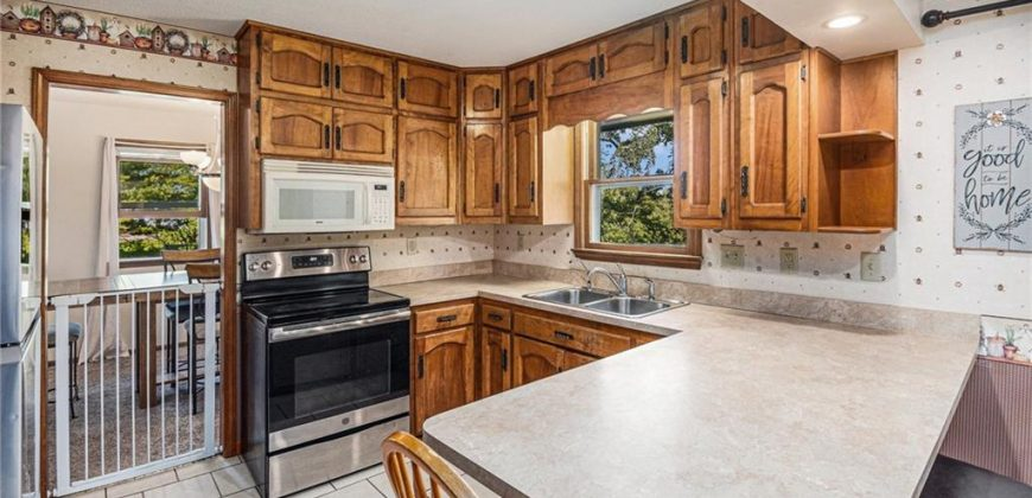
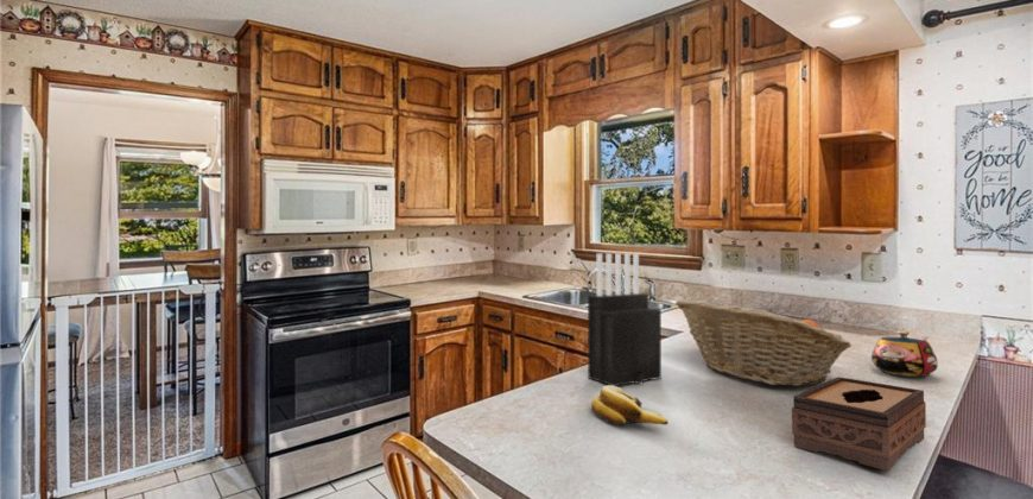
+ teapot [870,330,939,378]
+ fruit basket [674,298,853,387]
+ banana [590,385,670,427]
+ tissue box [791,375,927,472]
+ knife block [587,252,663,387]
